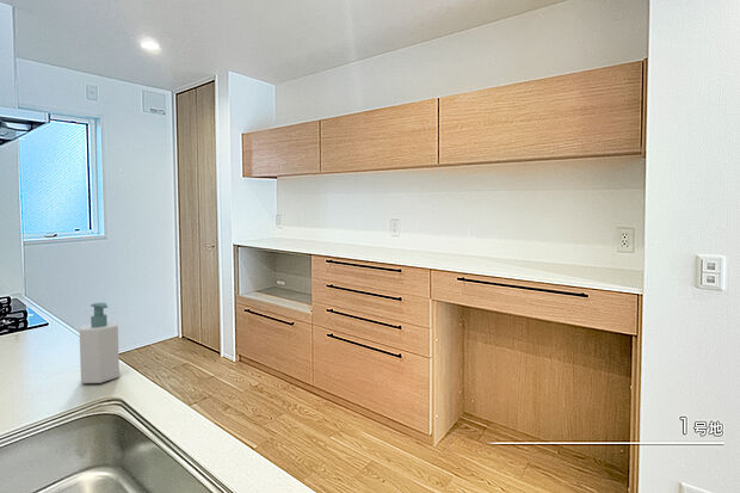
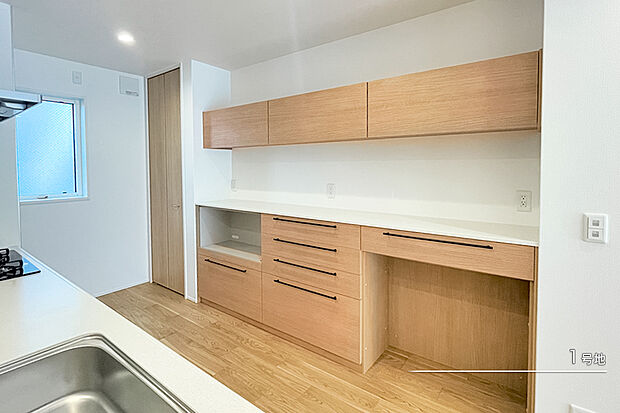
- soap bottle [79,302,121,384]
